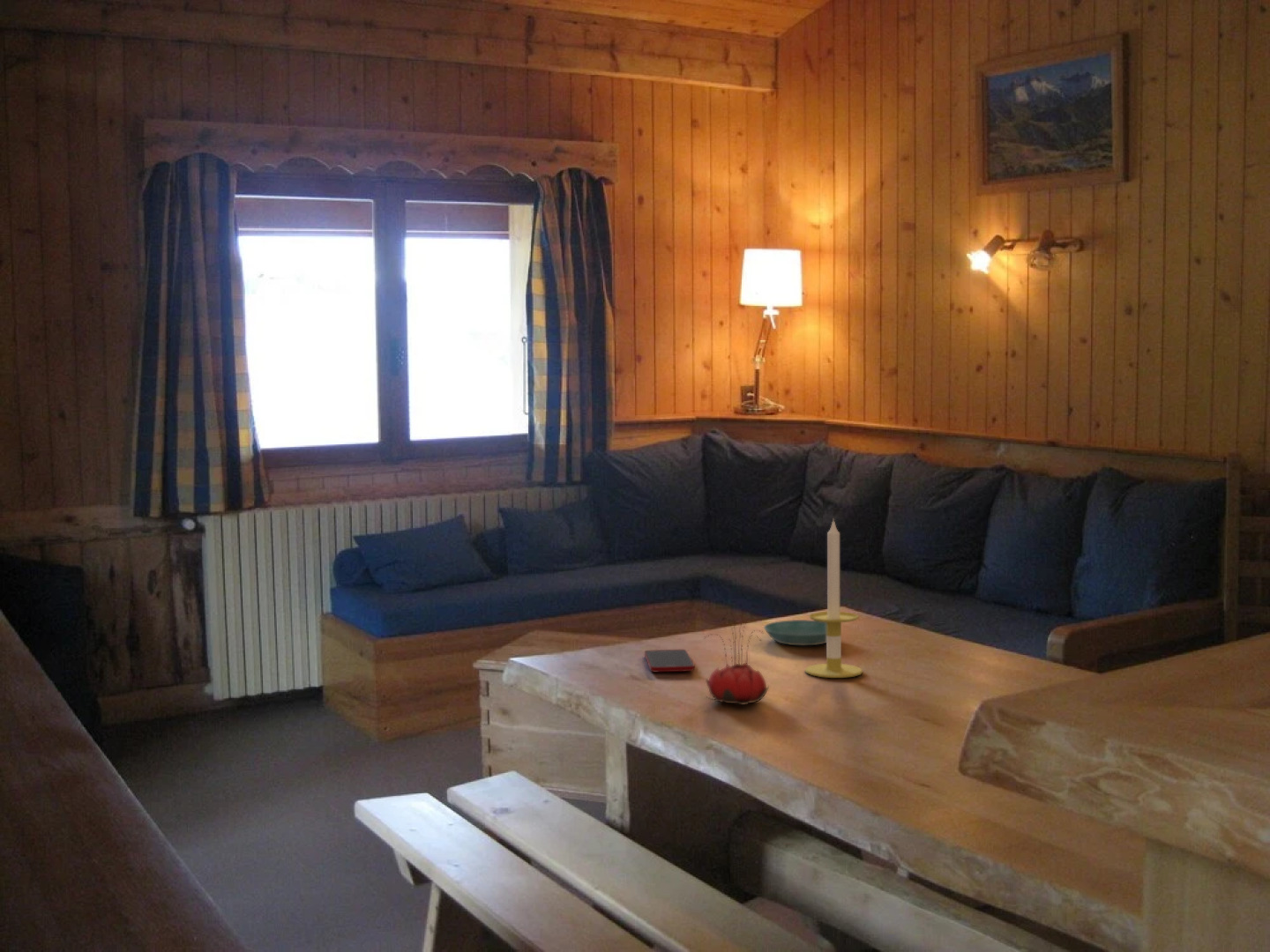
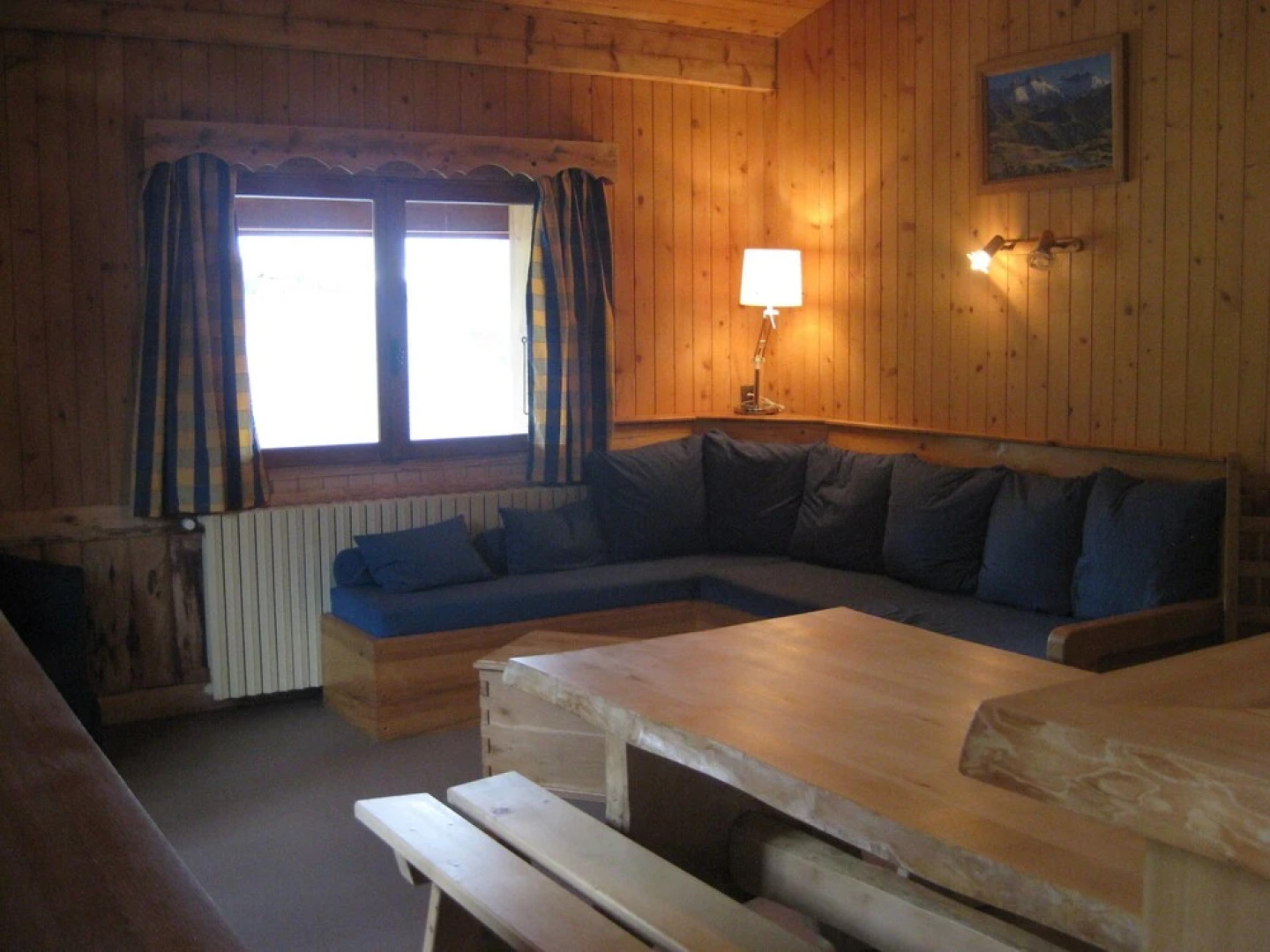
- saucer [763,619,826,646]
- flower [703,608,770,706]
- cell phone [644,649,695,673]
- candle [804,517,863,679]
